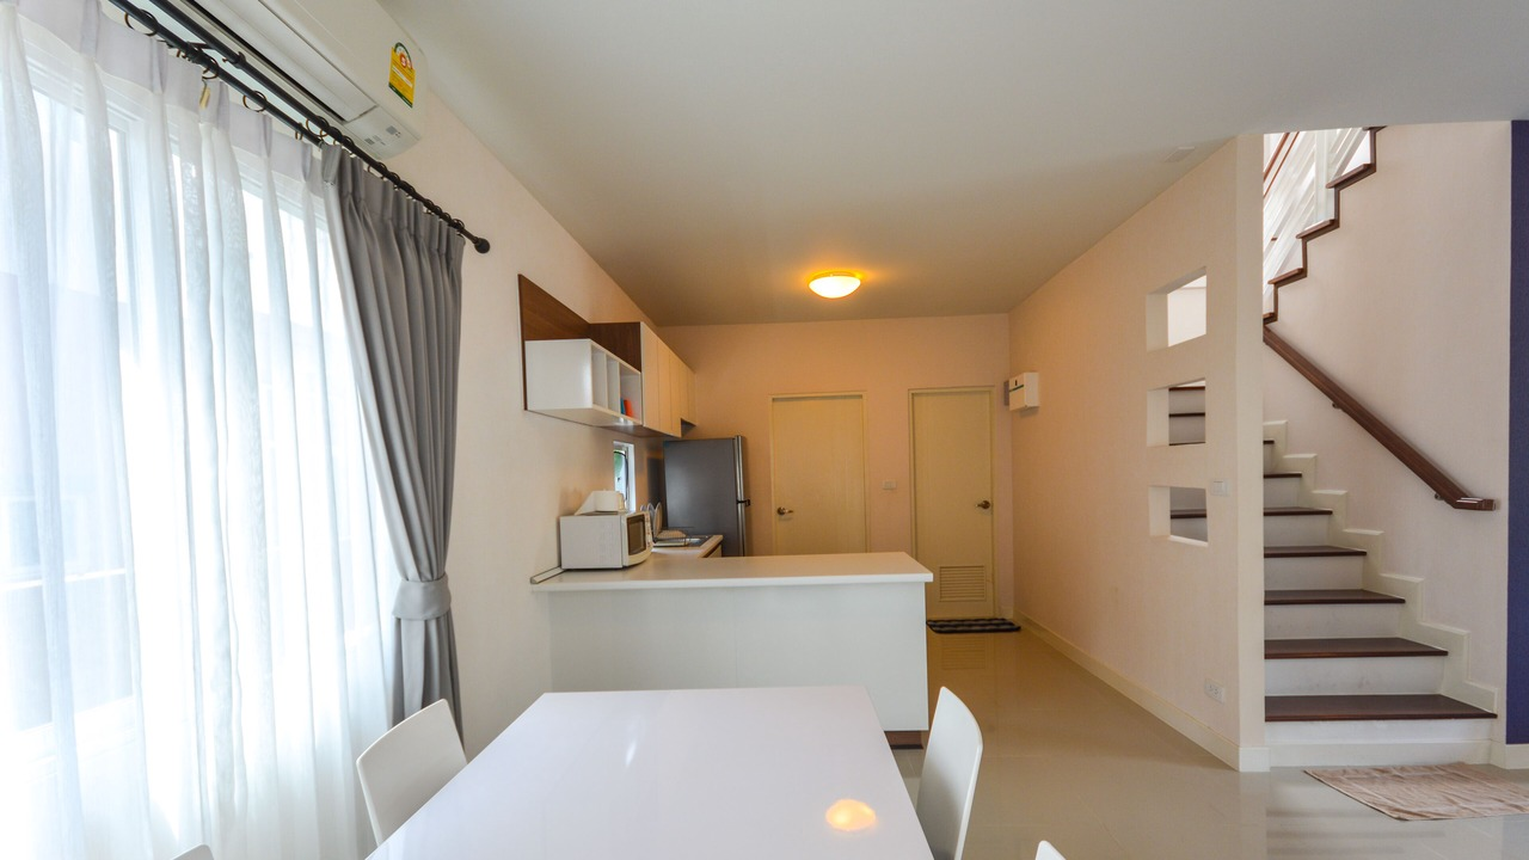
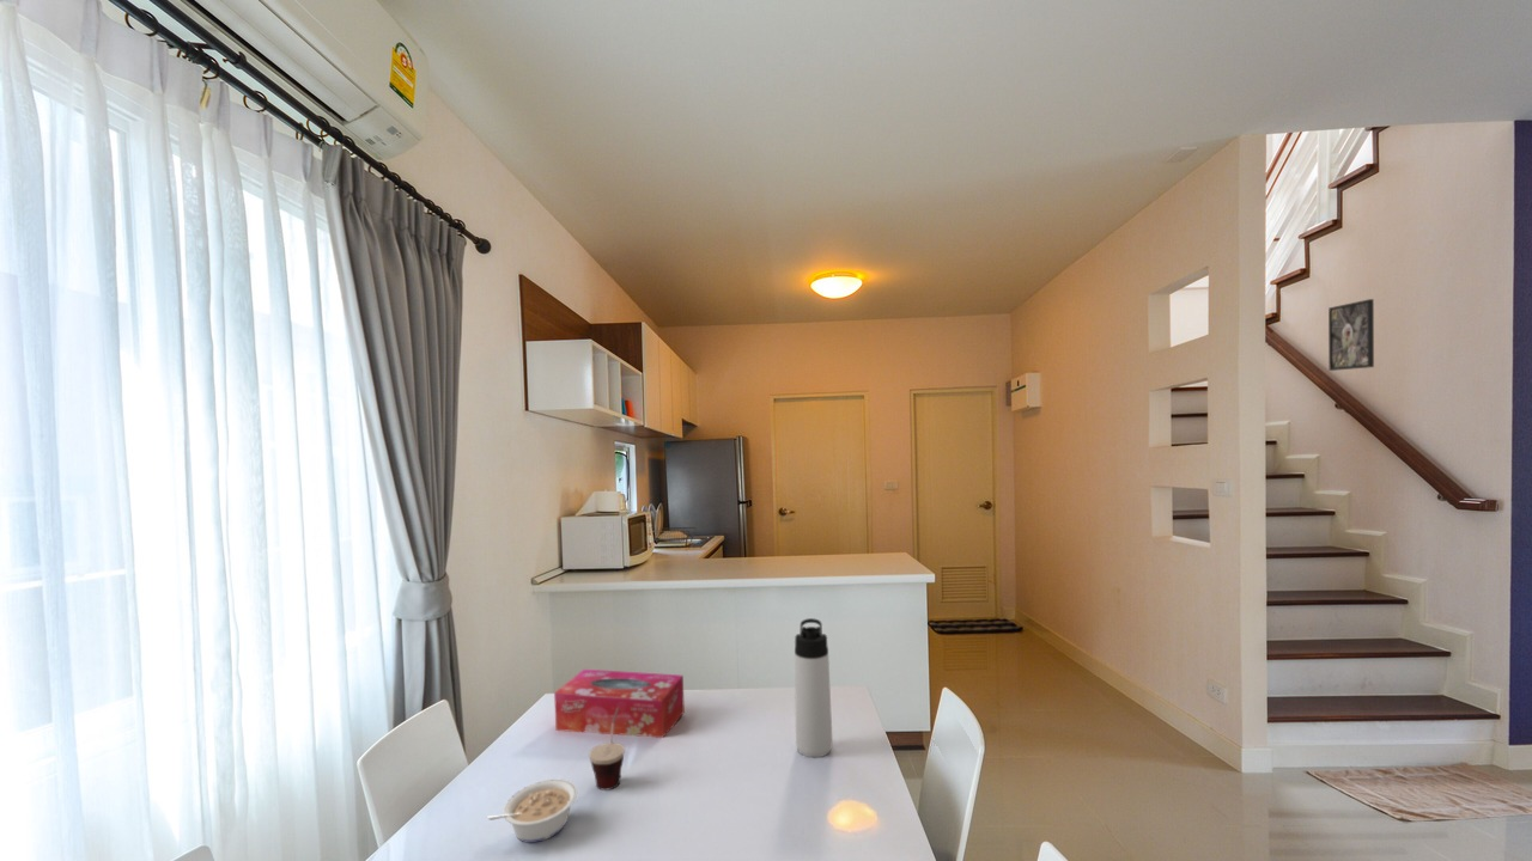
+ legume [486,777,578,844]
+ tissue box [553,668,686,739]
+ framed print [1327,298,1375,372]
+ cup [588,708,626,792]
+ thermos bottle [794,617,833,758]
